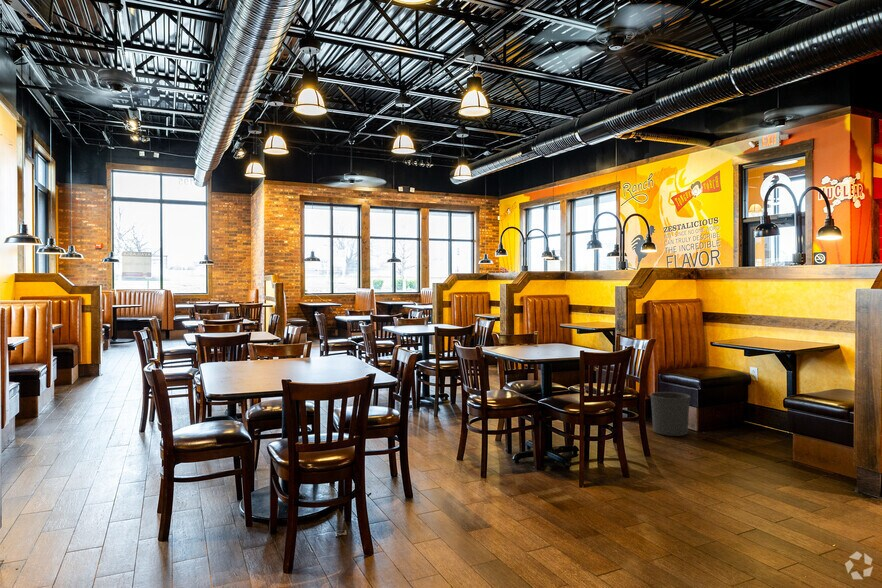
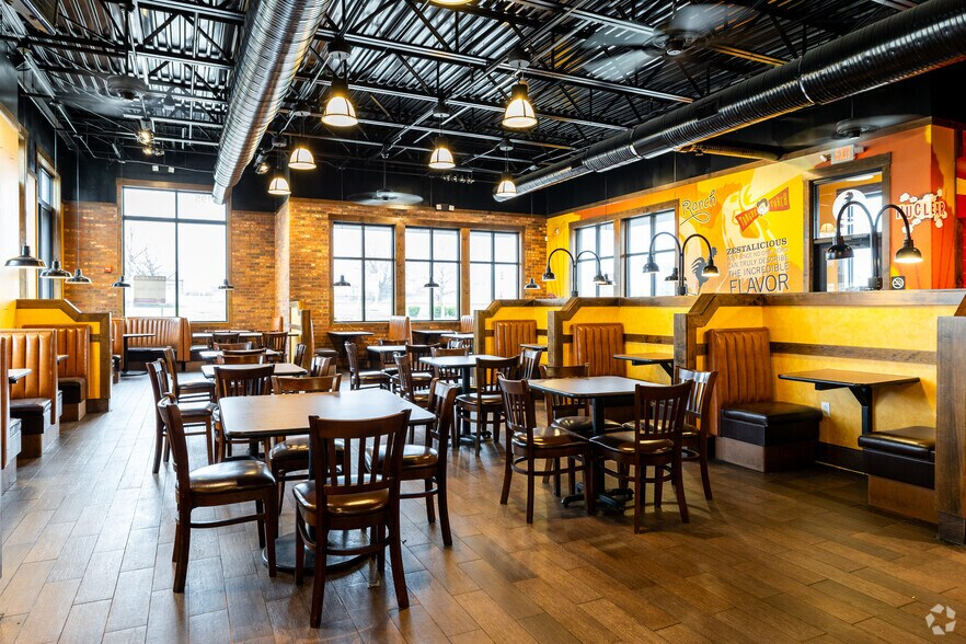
- waste bin [649,391,692,437]
